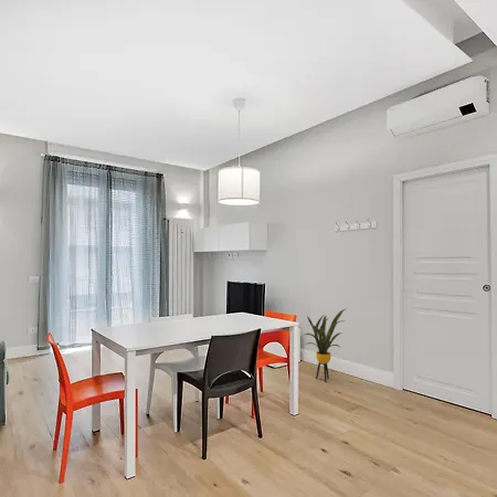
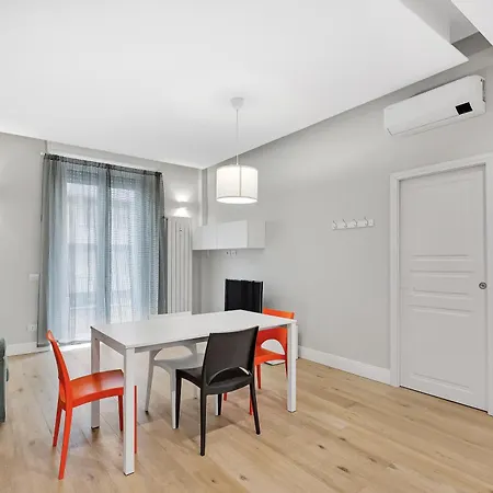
- house plant [304,308,347,383]
